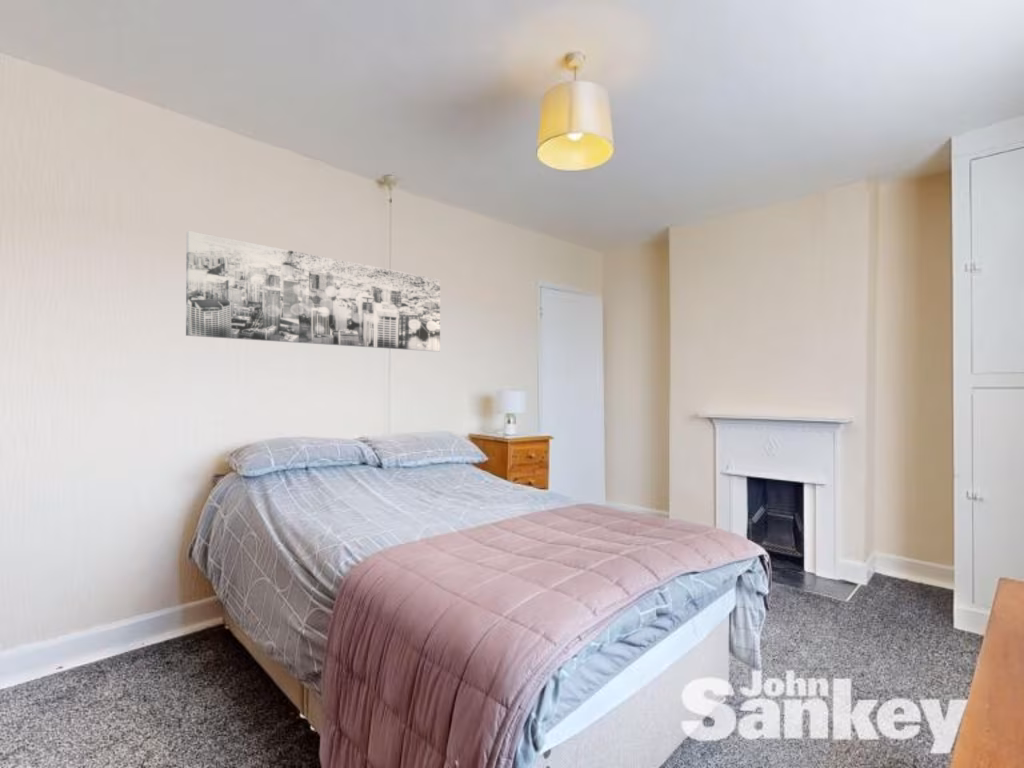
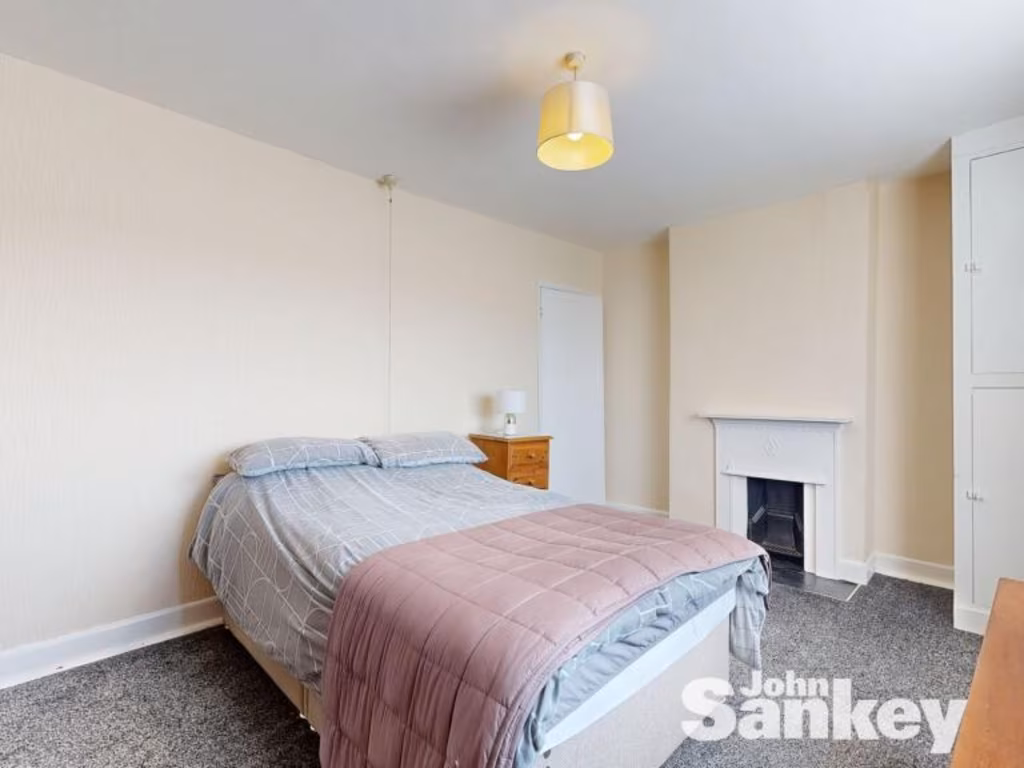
- wall art [185,230,441,353]
